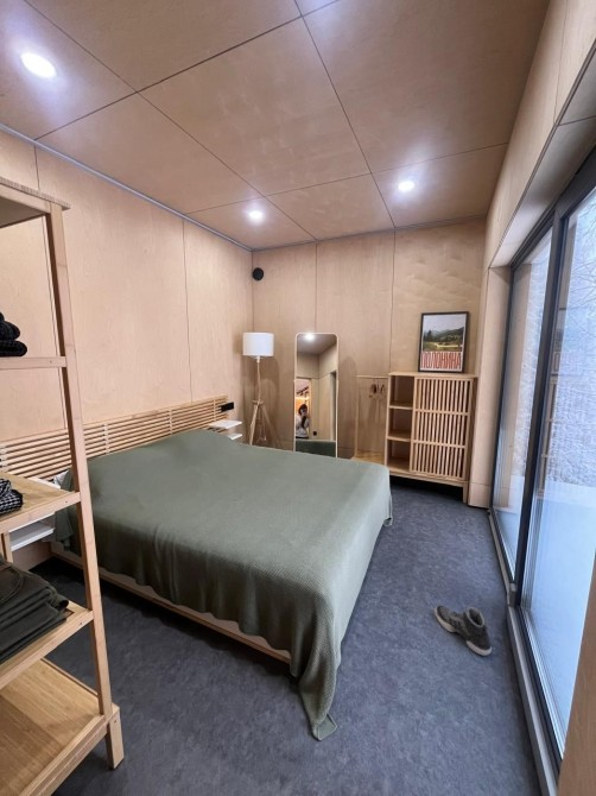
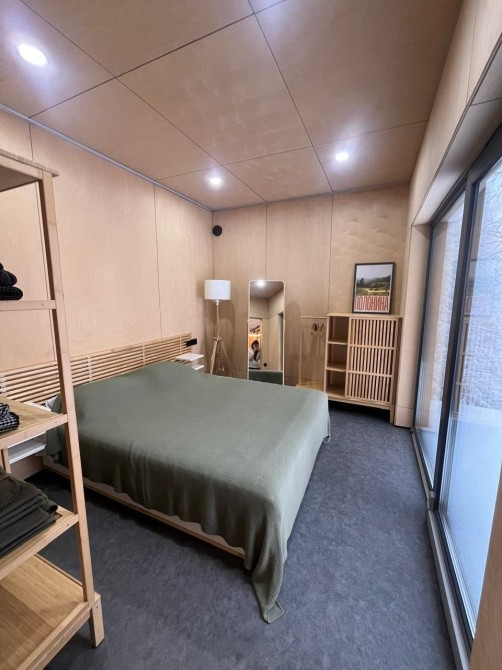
- sneaker [433,605,493,657]
